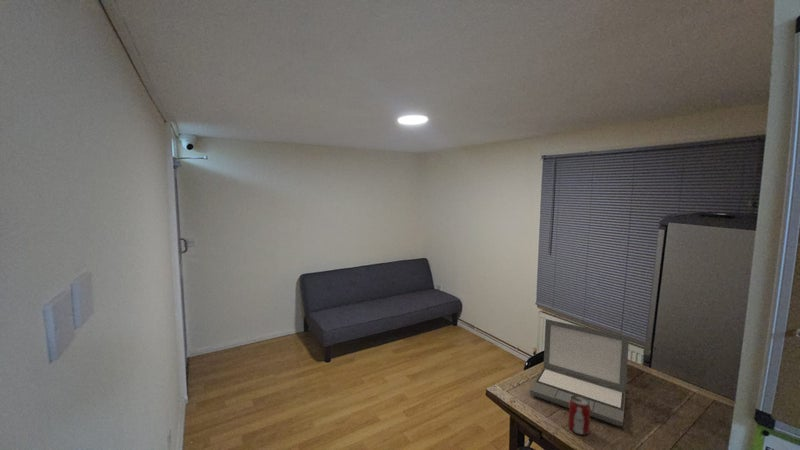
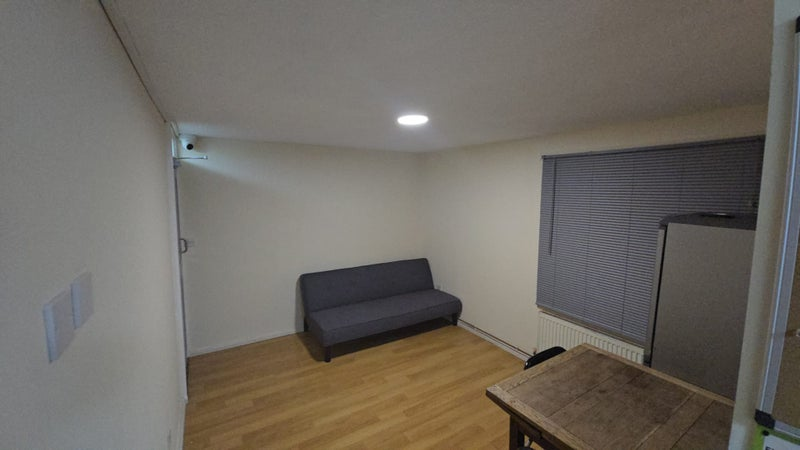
- laptop [529,318,630,427]
- beverage can [567,395,591,436]
